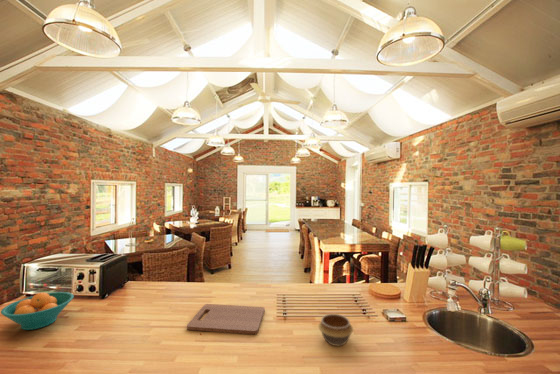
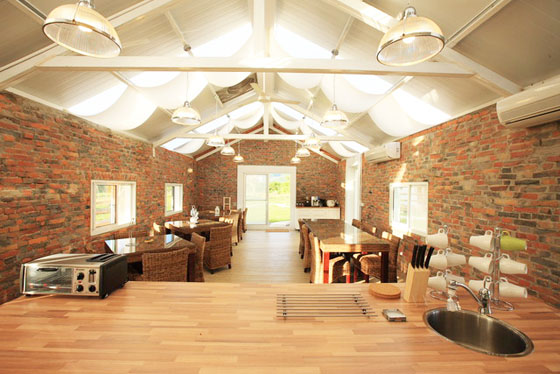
- cutting board [186,303,266,335]
- fruit bowl [0,291,75,331]
- bowl [317,313,354,347]
